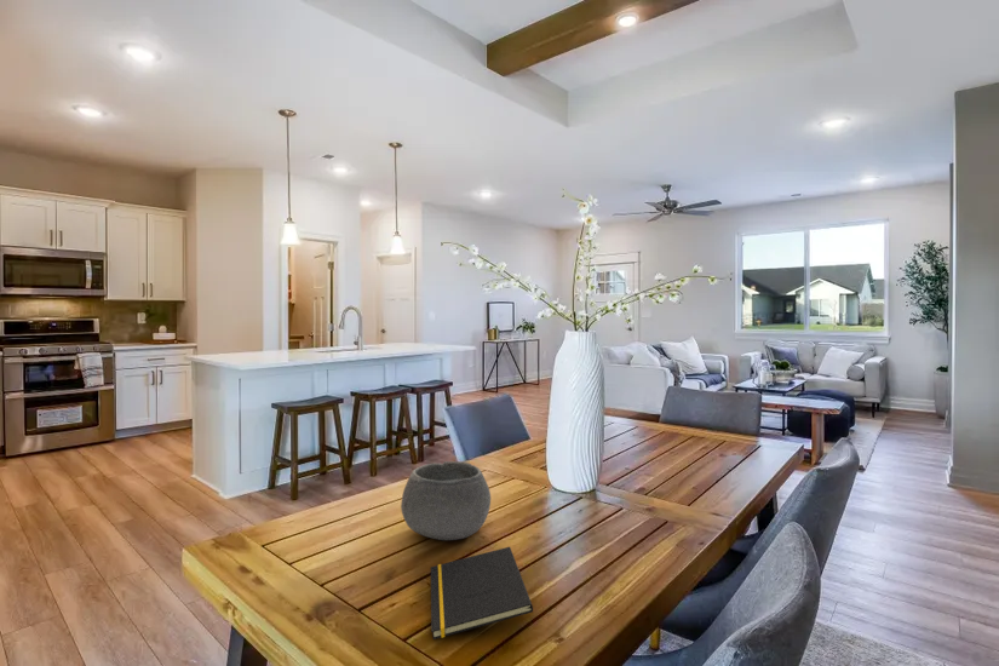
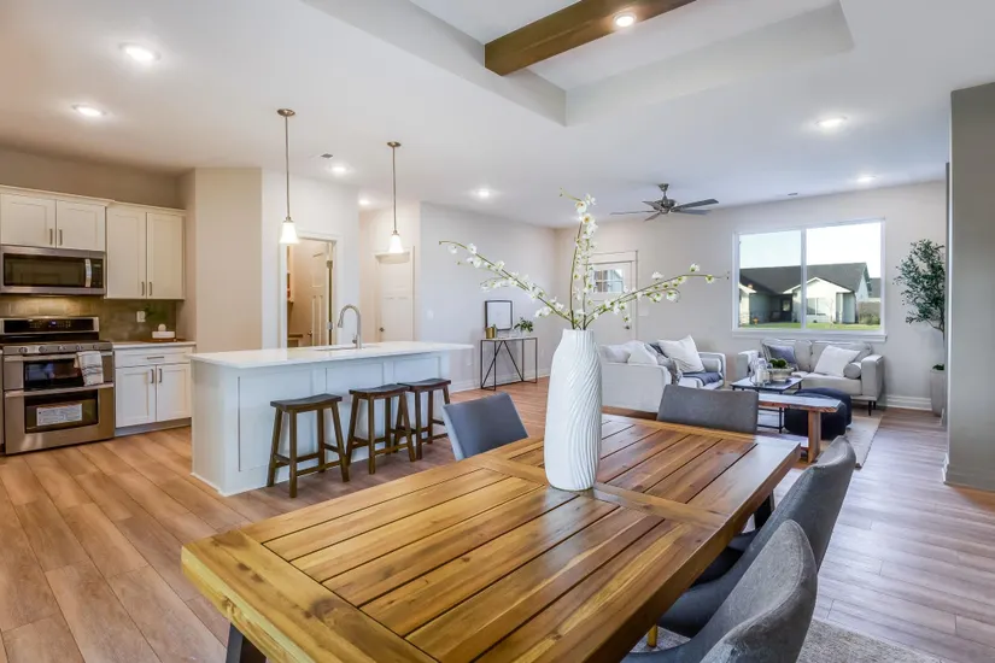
- notepad [430,546,534,641]
- bowl [400,460,492,541]
